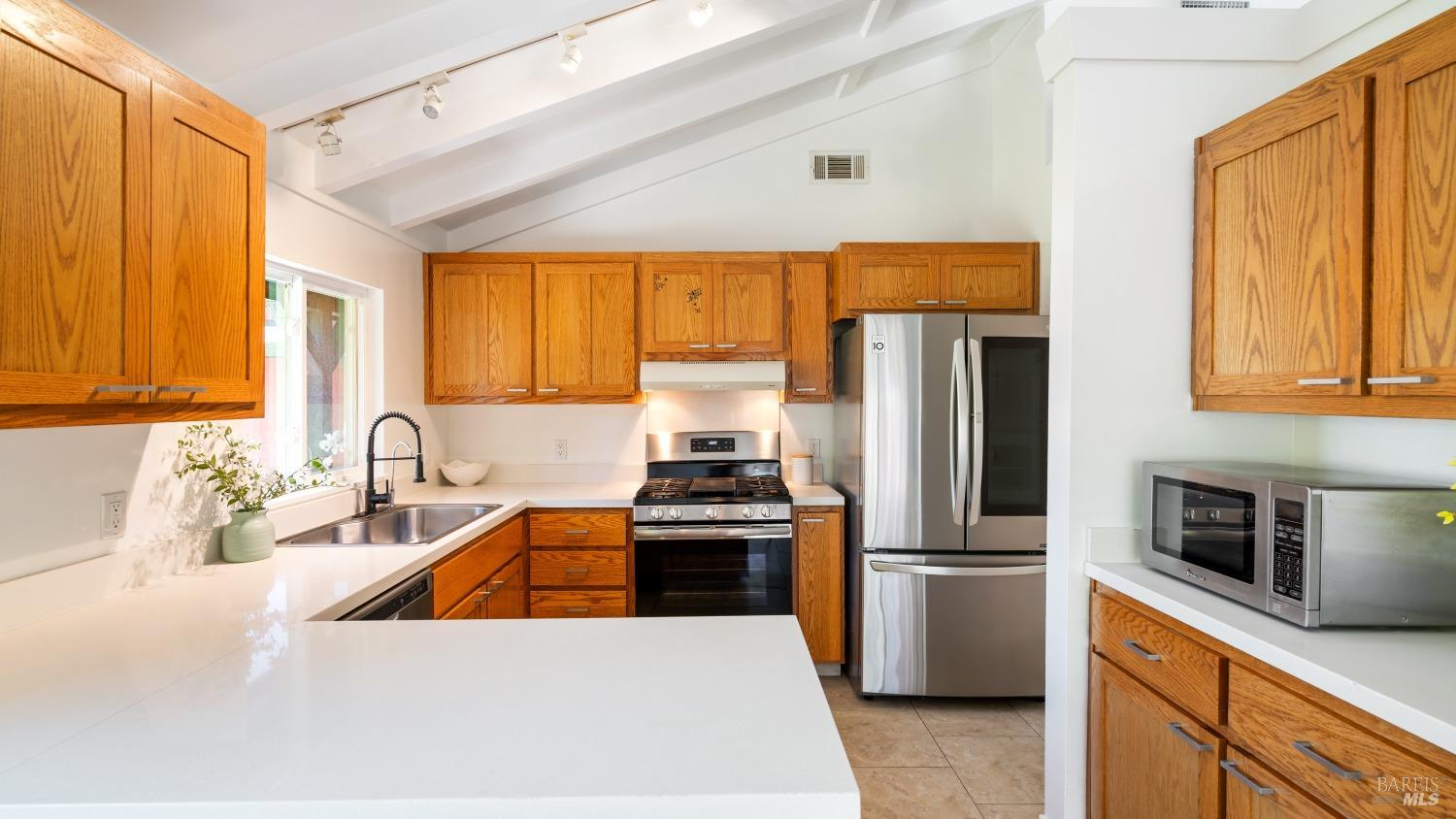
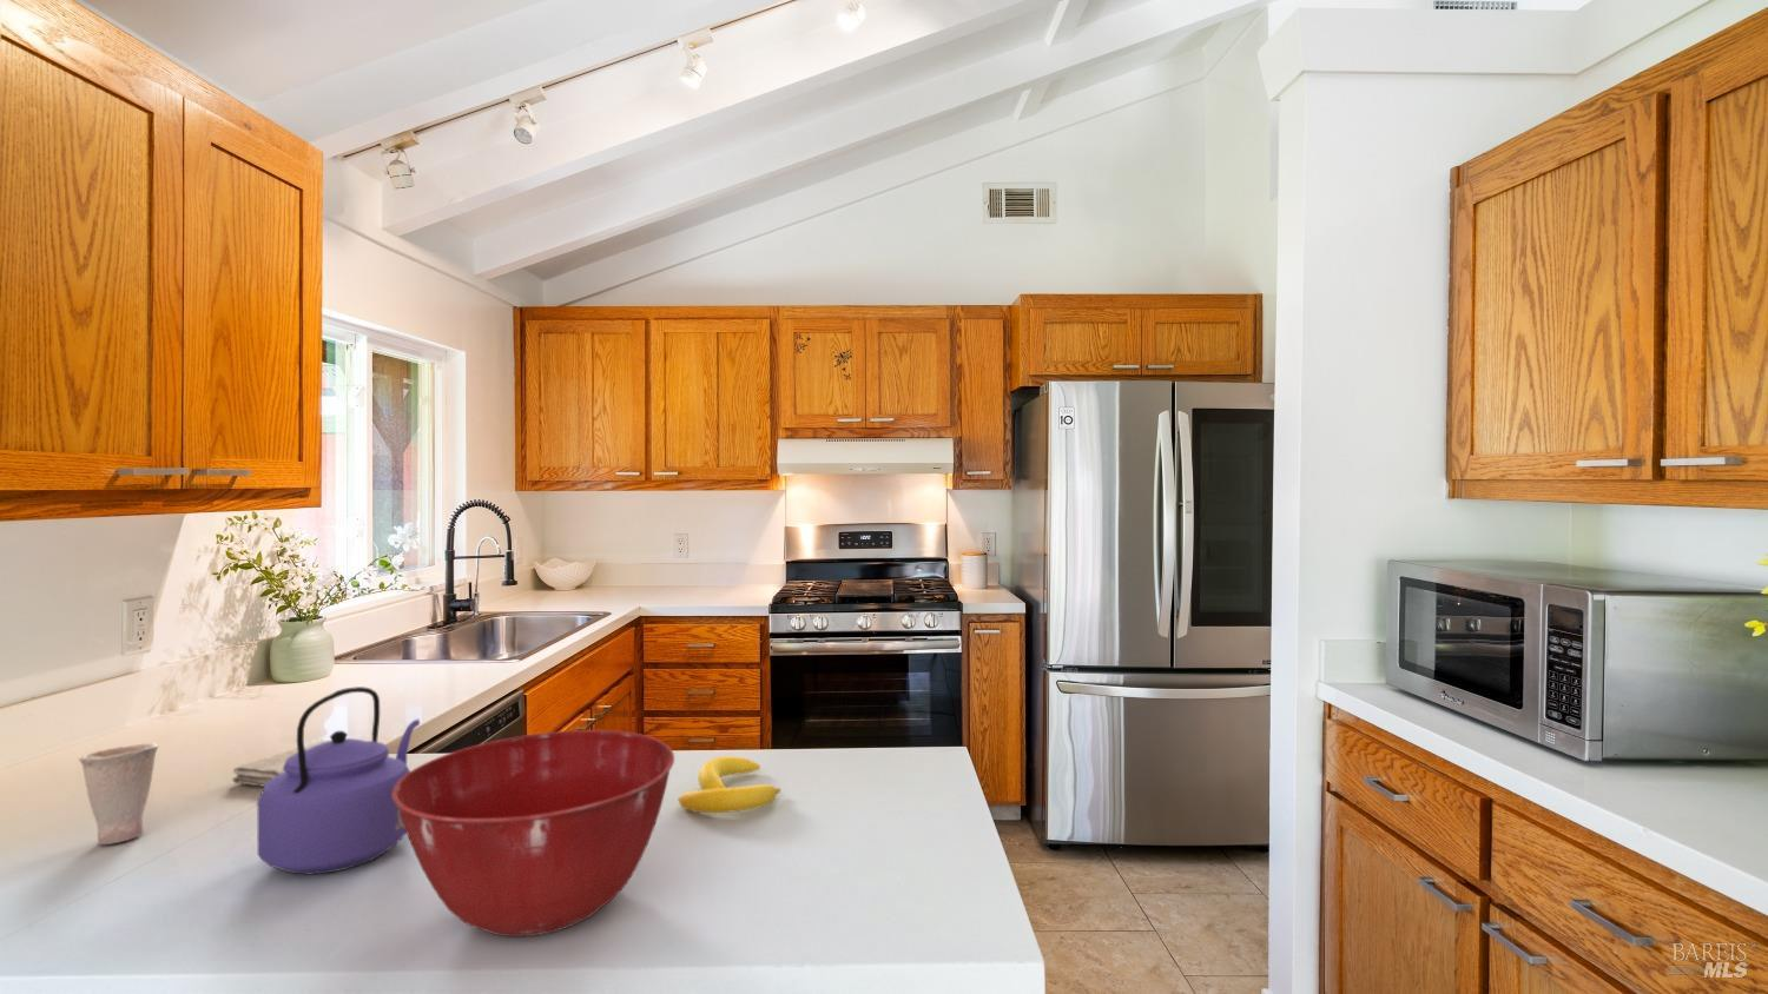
+ washcloth [231,738,330,786]
+ mixing bowl [392,729,675,937]
+ kettle [256,686,421,876]
+ banana [678,755,783,814]
+ cup [76,742,159,846]
